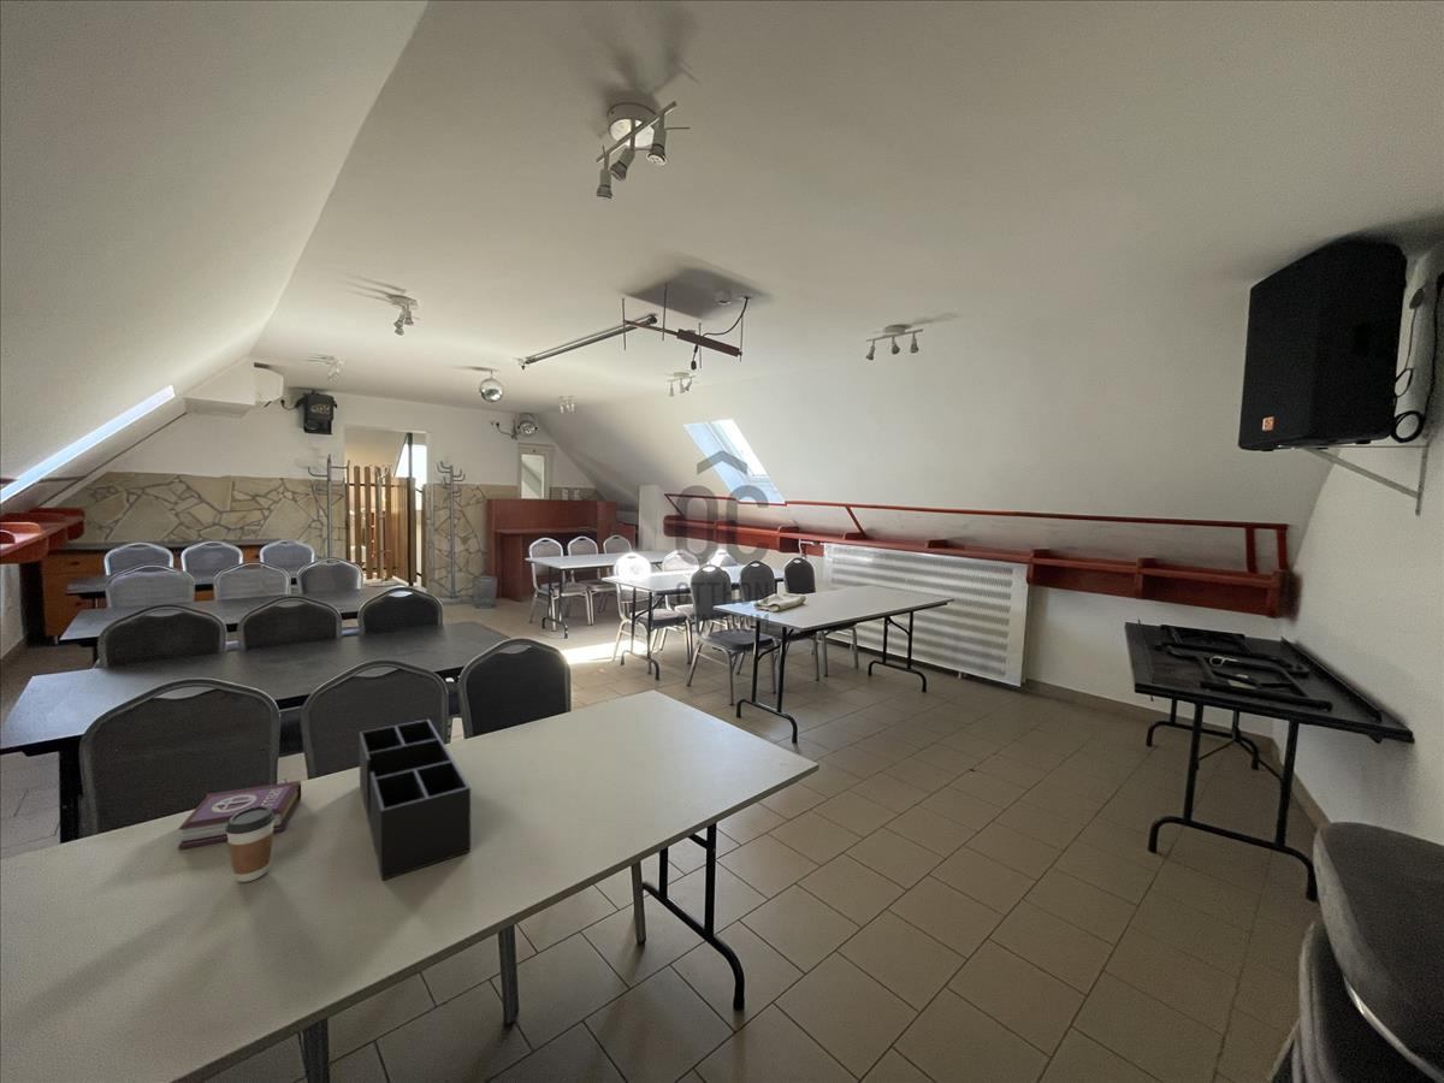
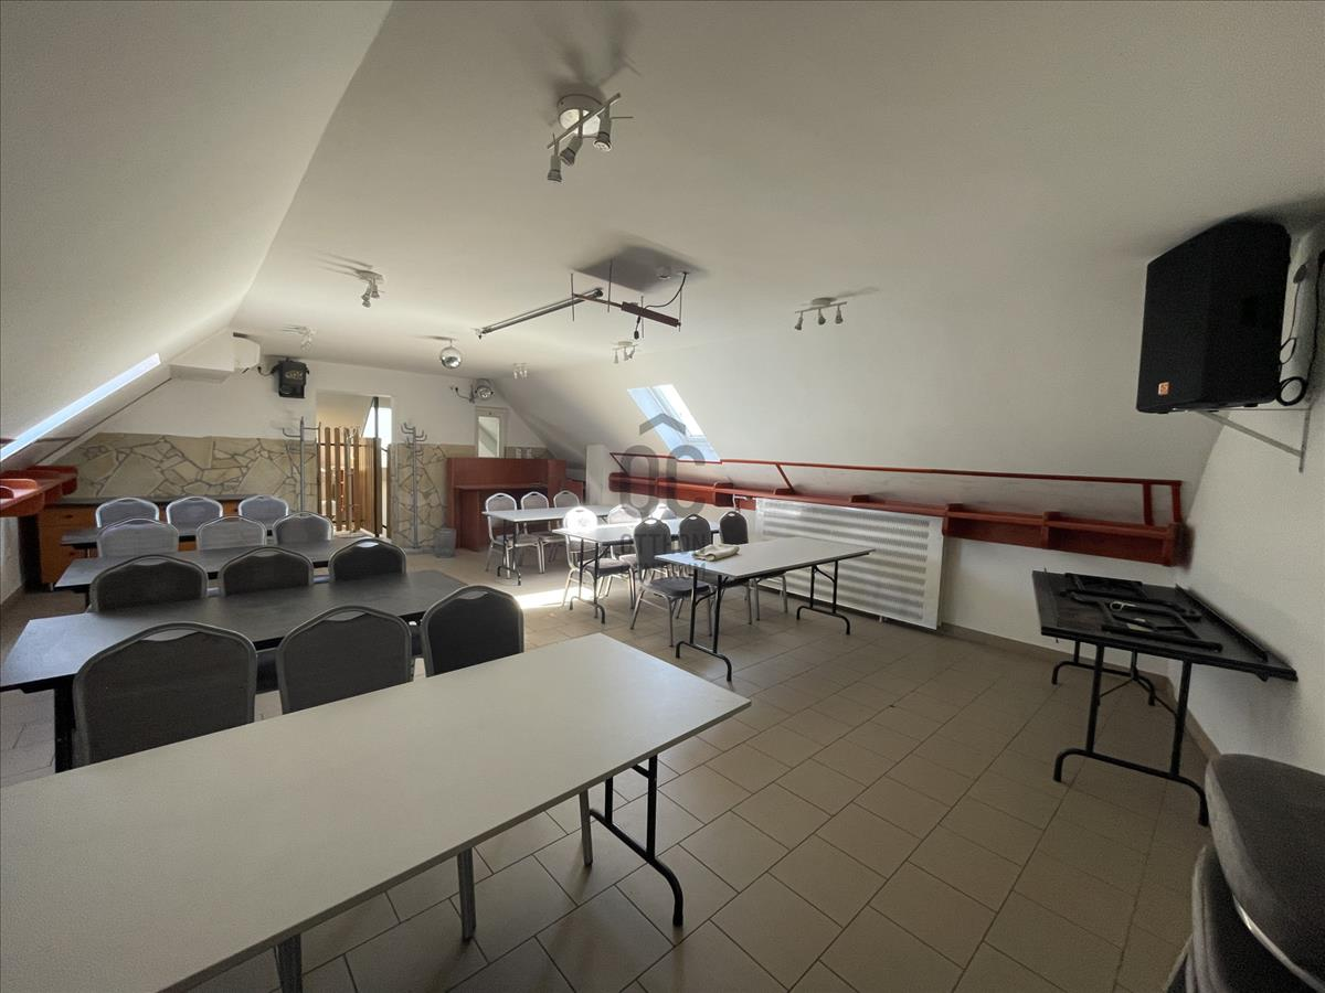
- coffee cup [225,806,274,883]
- desk organizer [359,718,472,882]
- book [177,780,302,851]
